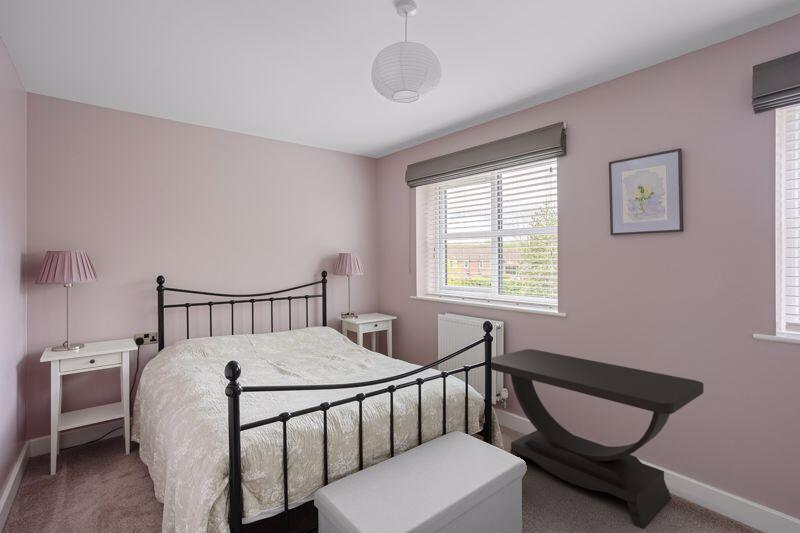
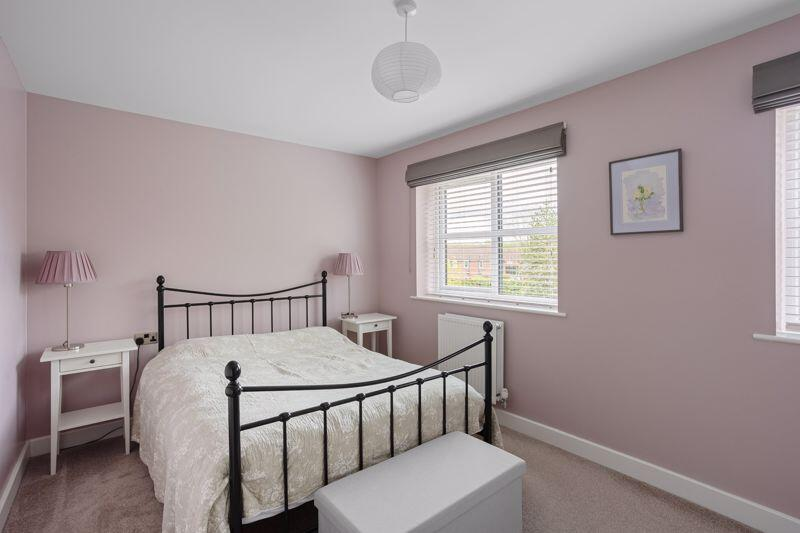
- console table [491,348,704,529]
